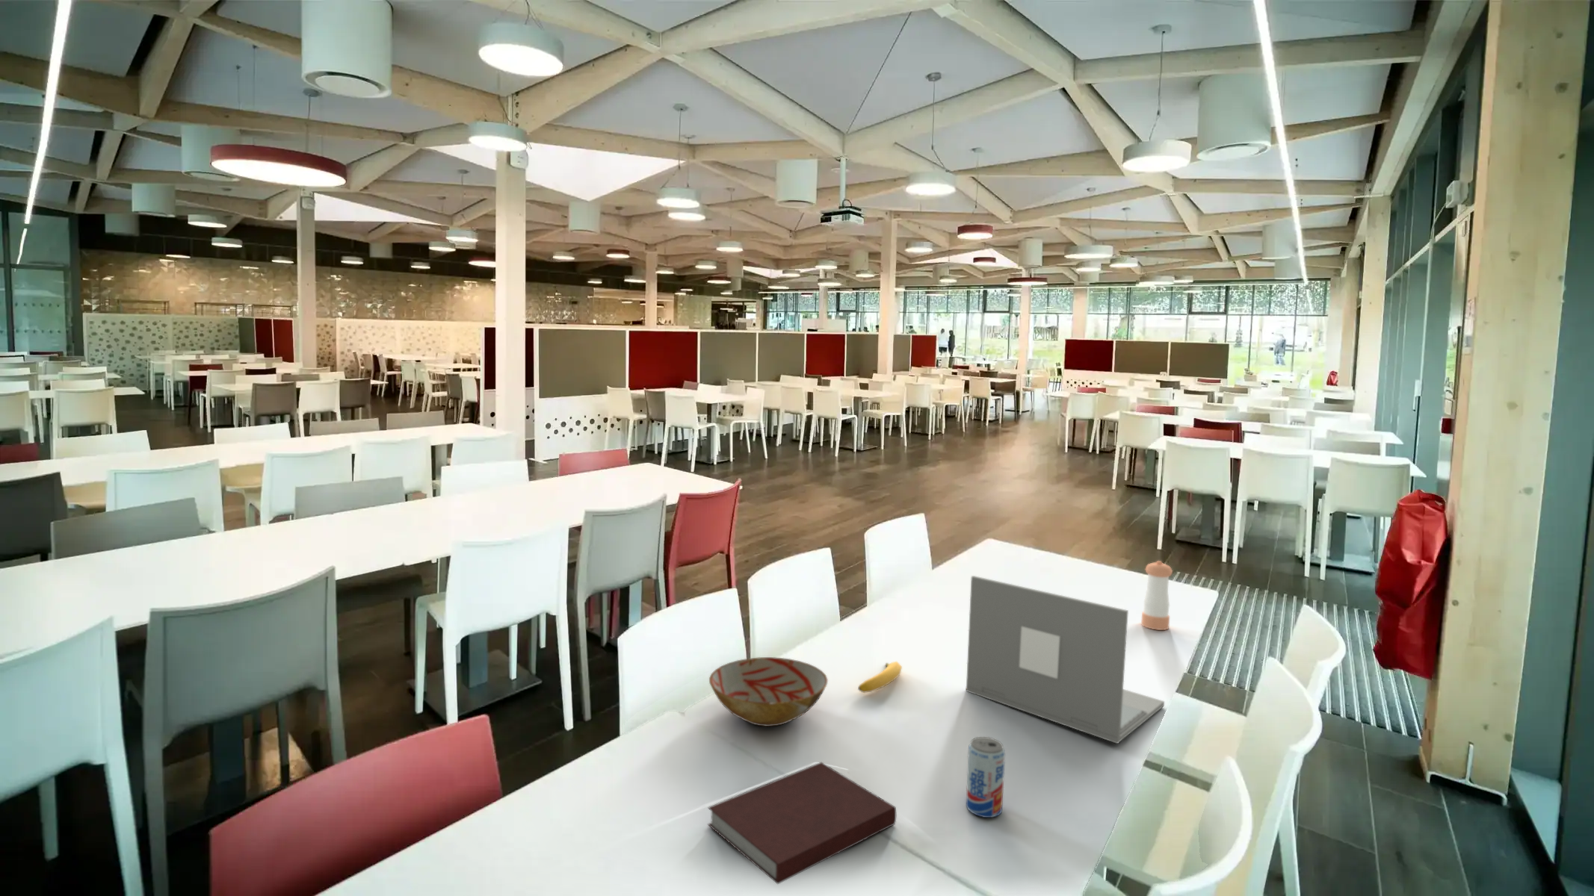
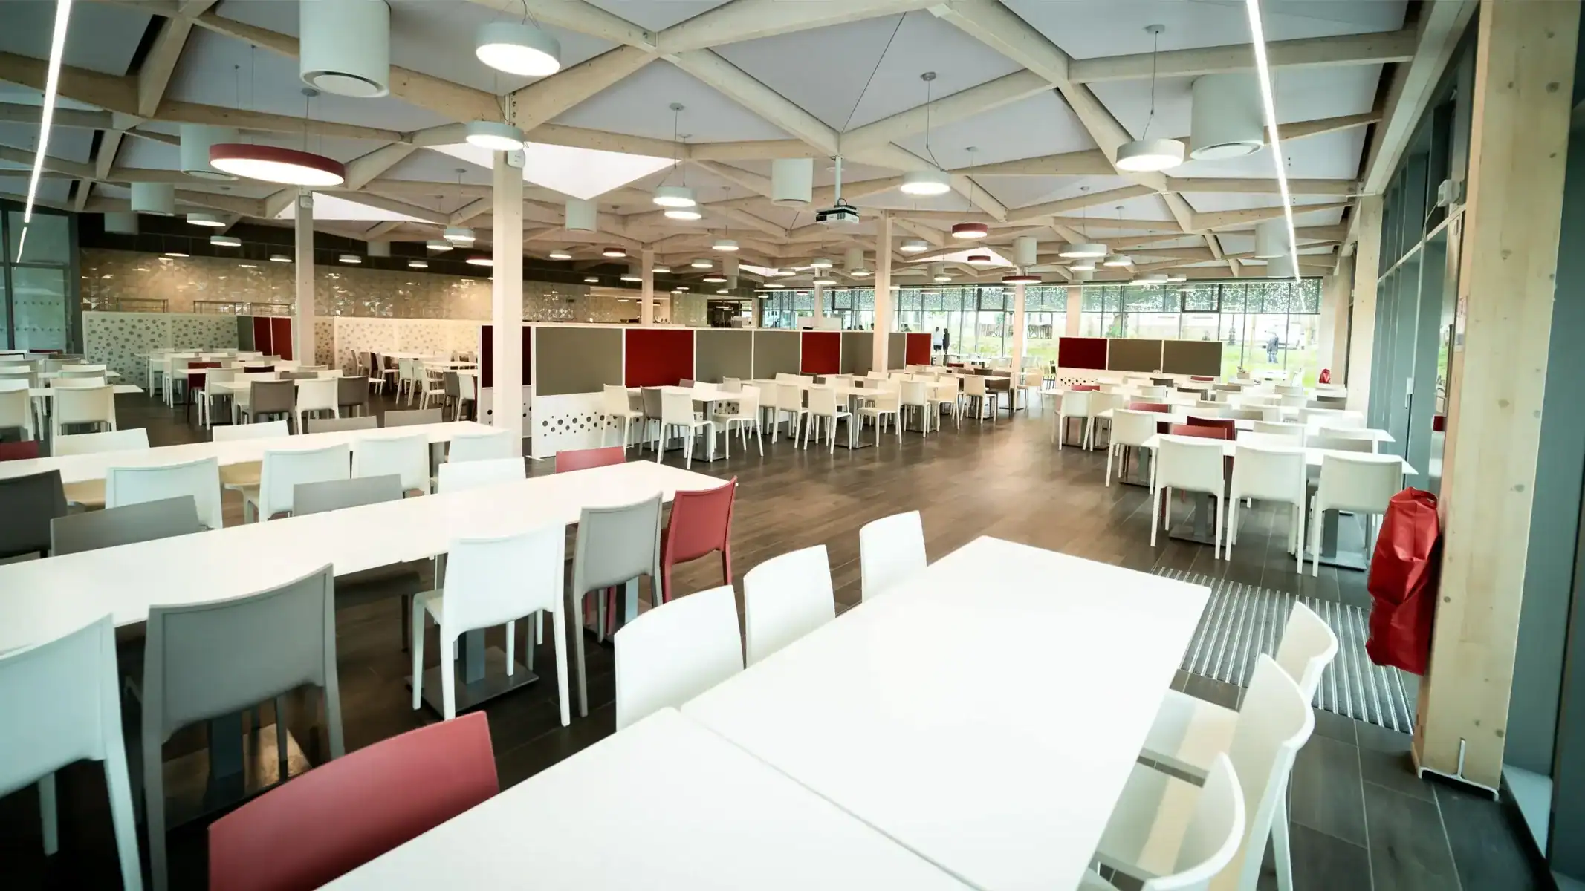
- bowl [708,656,829,728]
- banana [857,661,903,694]
- beverage can [966,736,1006,818]
- laptop [966,575,1165,744]
- notebook [707,761,897,885]
- pepper shaker [1141,560,1174,631]
